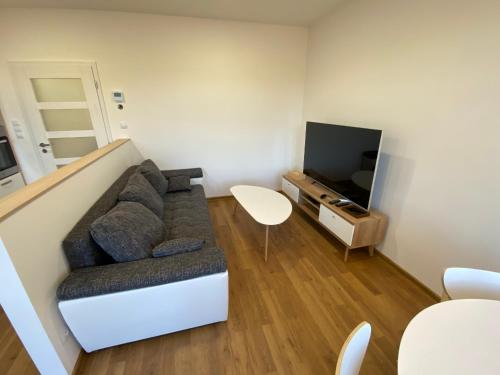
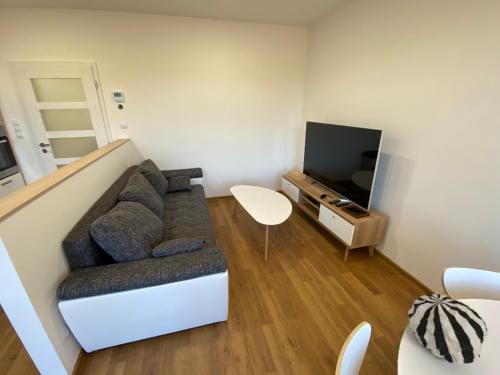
+ decorative ball [407,293,489,365]
